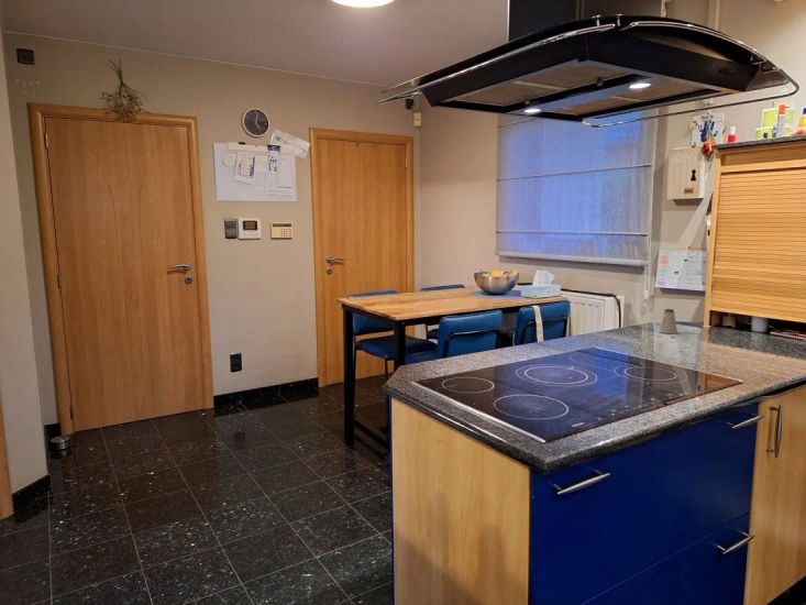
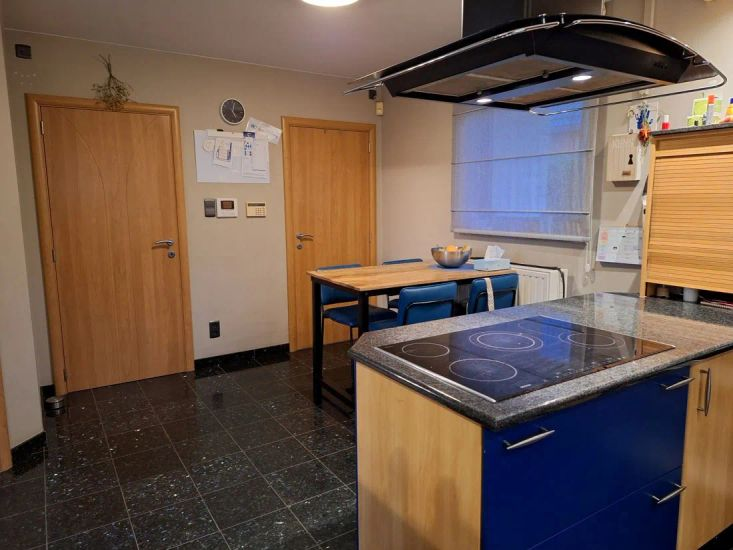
- saltshaker [659,308,678,334]
